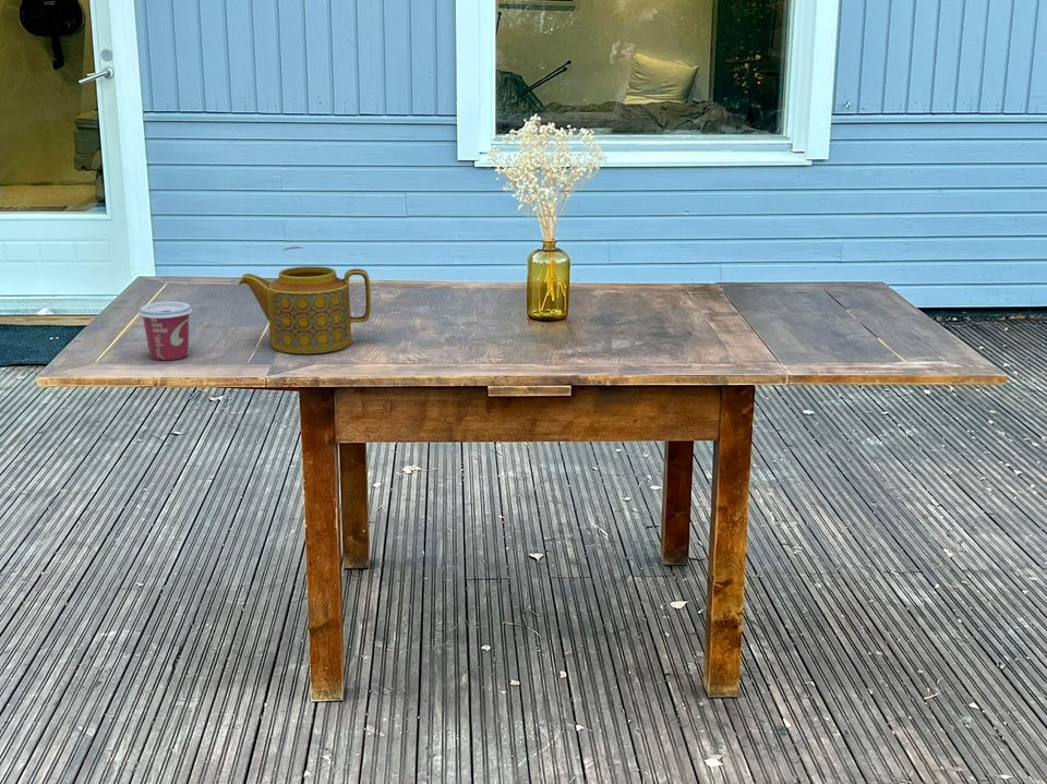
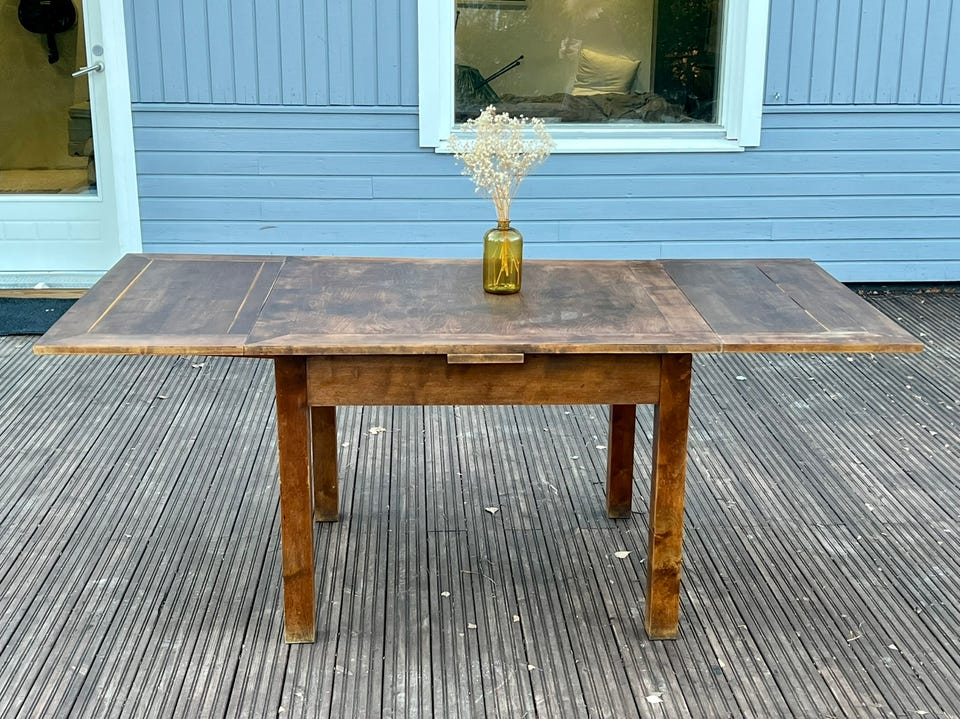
- cup [137,301,193,361]
- teapot [238,265,372,354]
